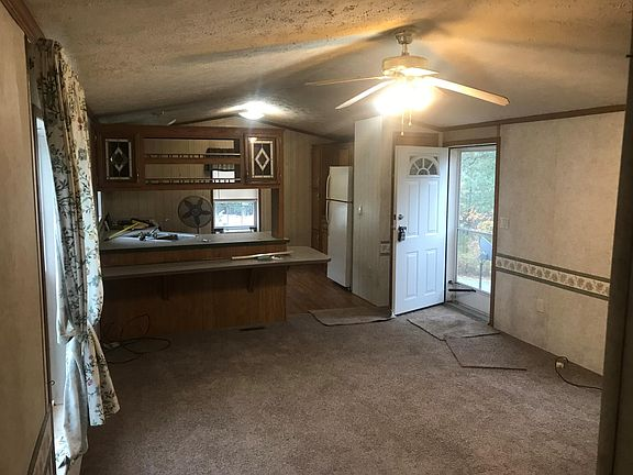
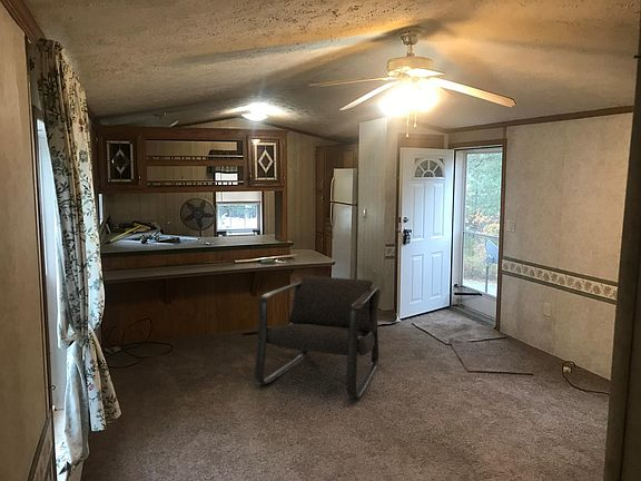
+ armchair [254,275,382,399]
